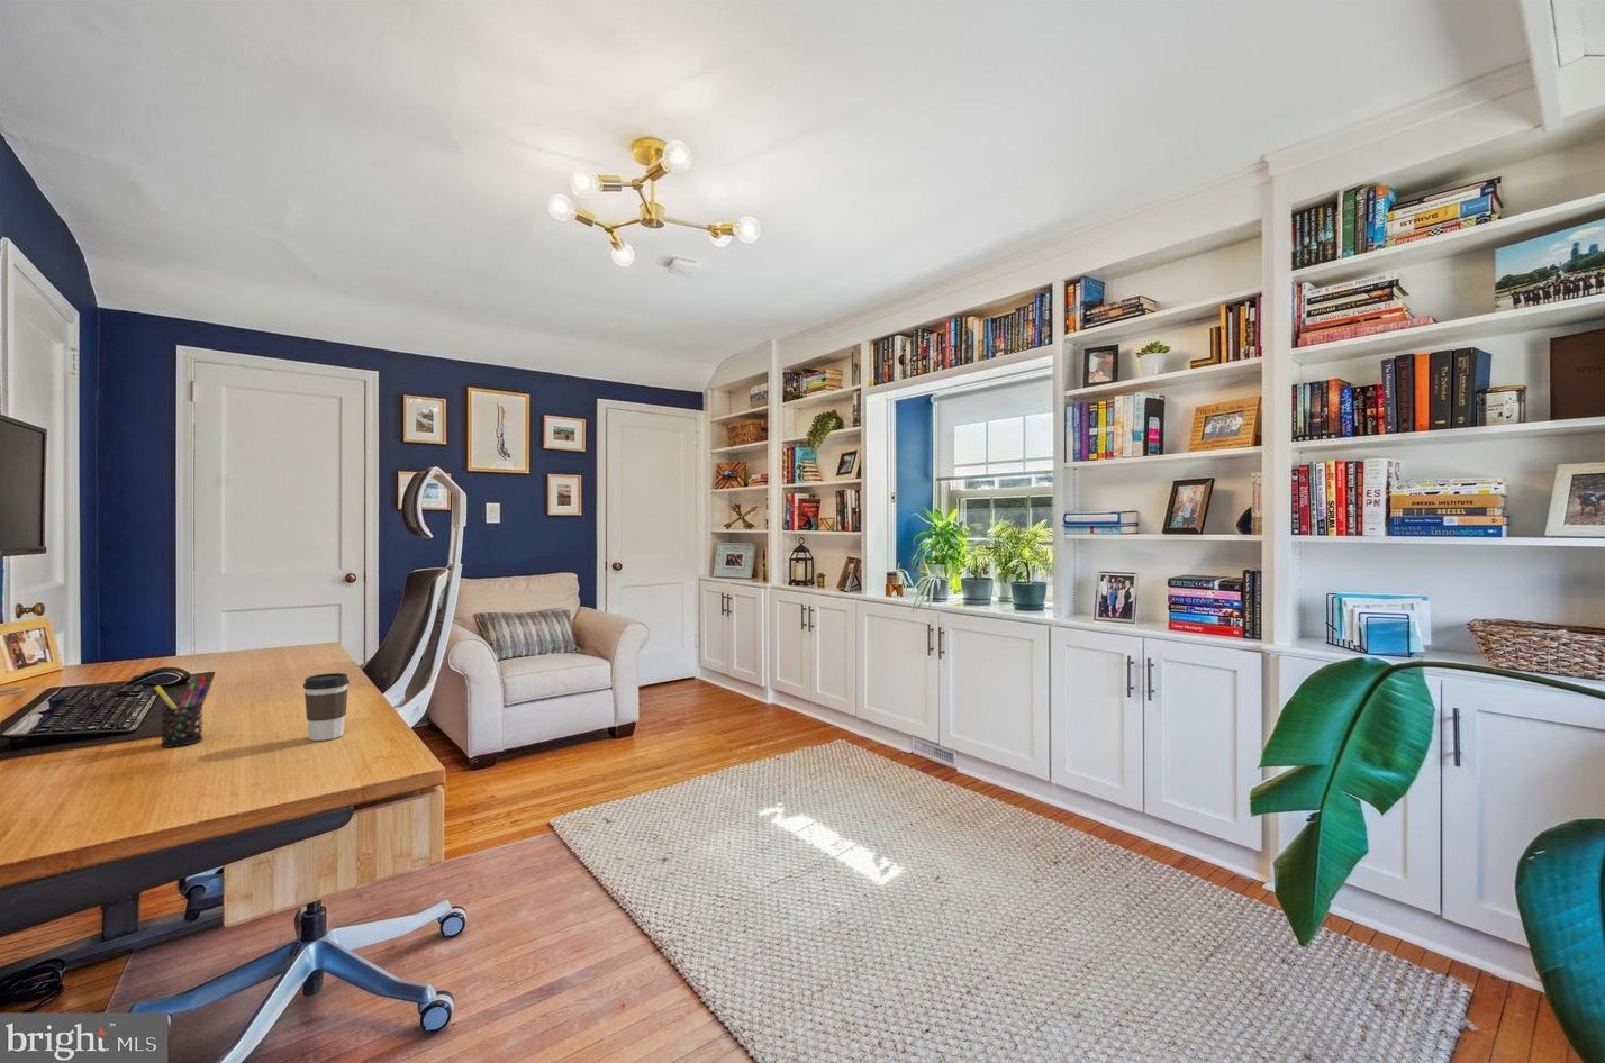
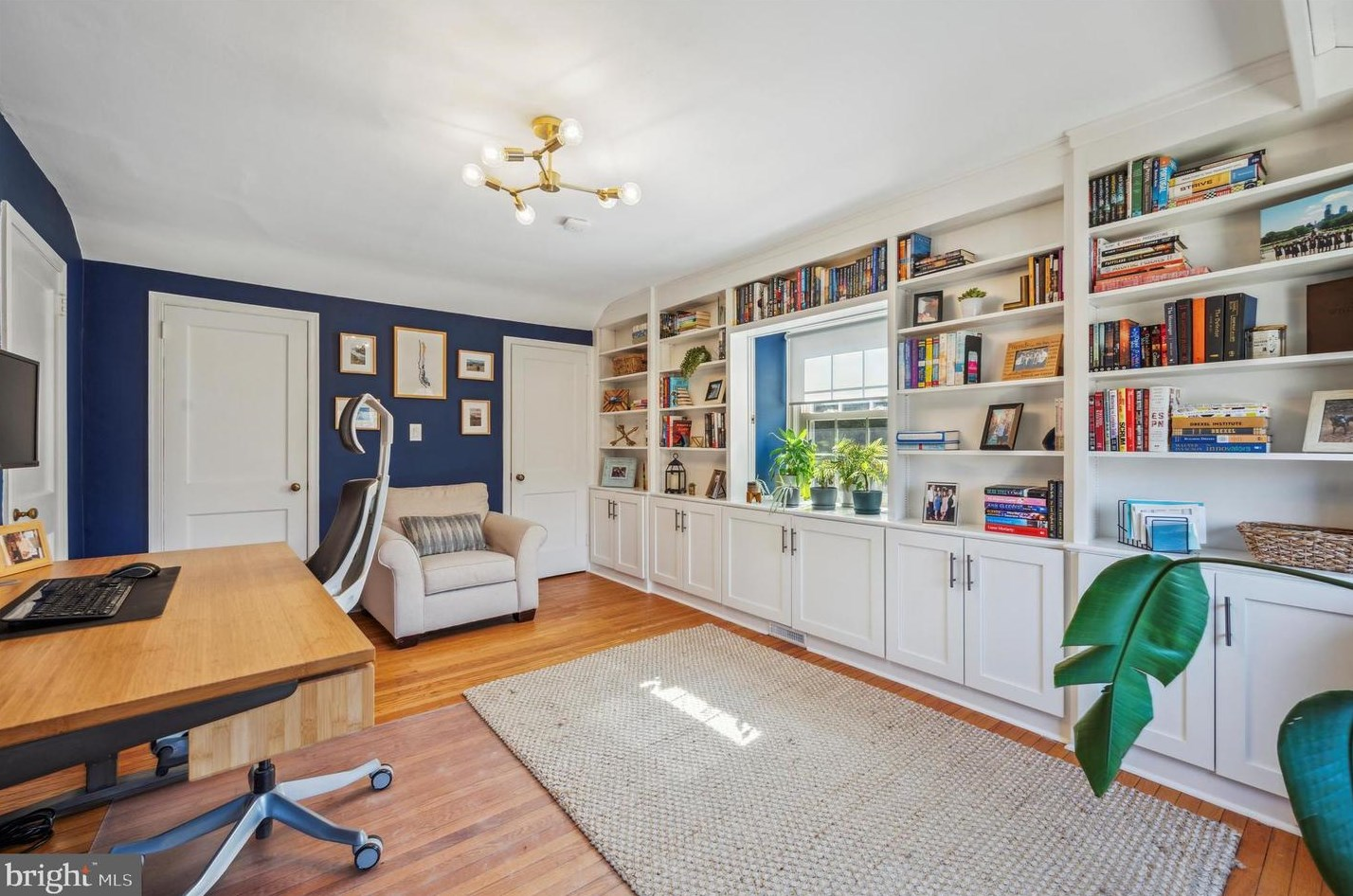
- coffee cup [302,671,351,741]
- pen holder [153,675,208,749]
